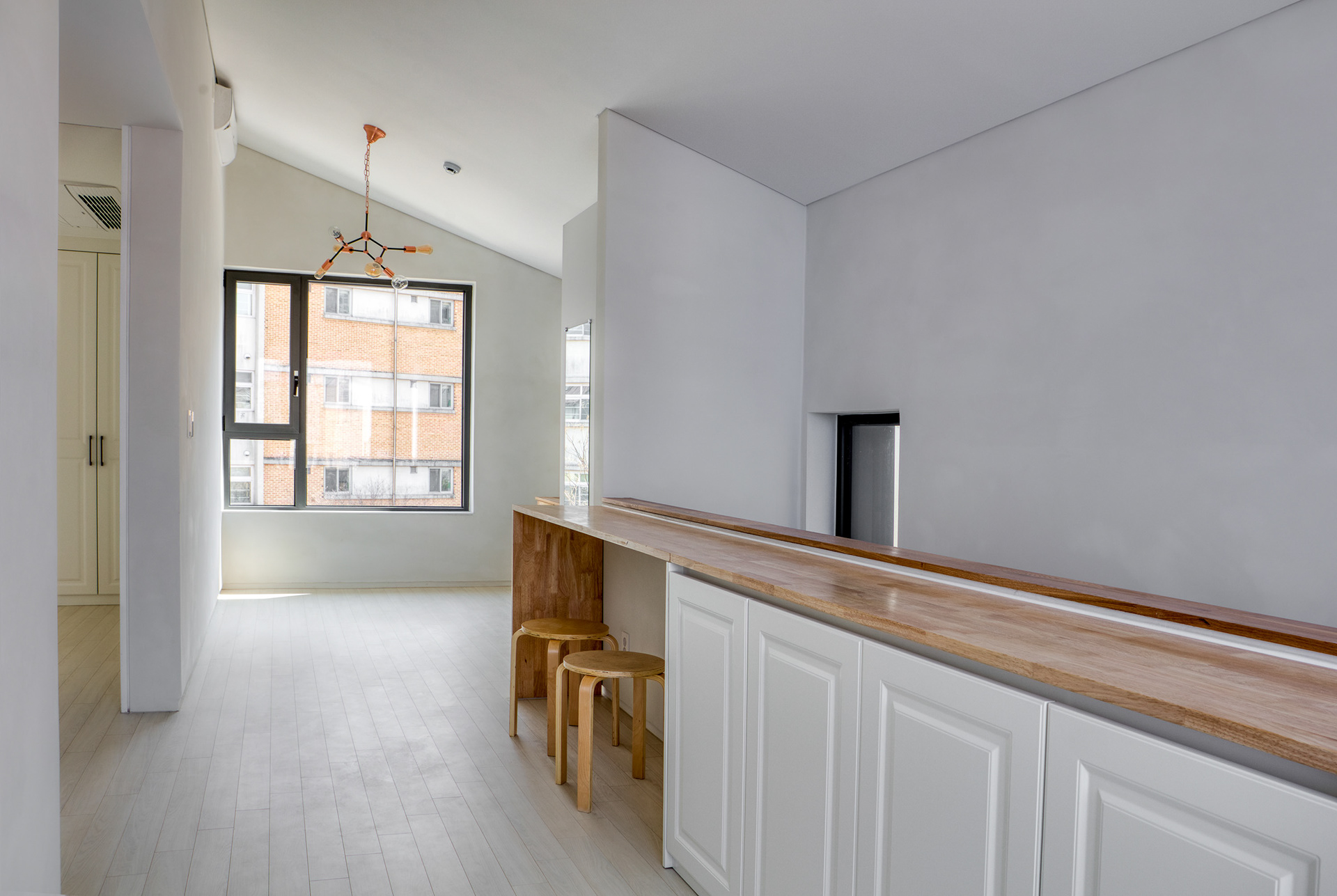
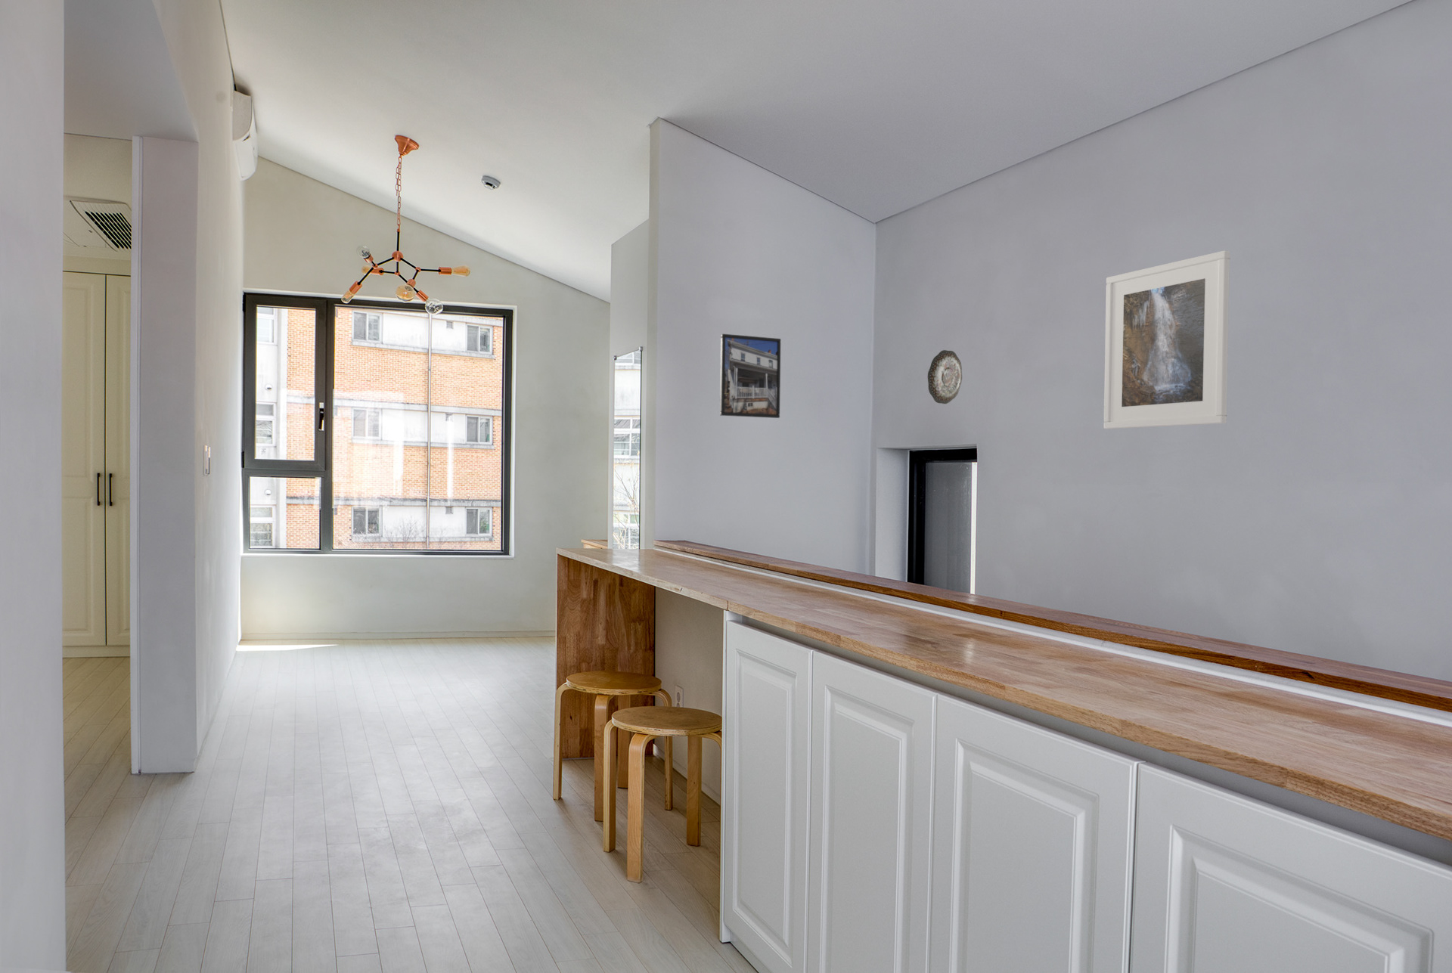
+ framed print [719,333,781,419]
+ decorative plate [927,350,962,404]
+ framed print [1102,250,1230,429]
